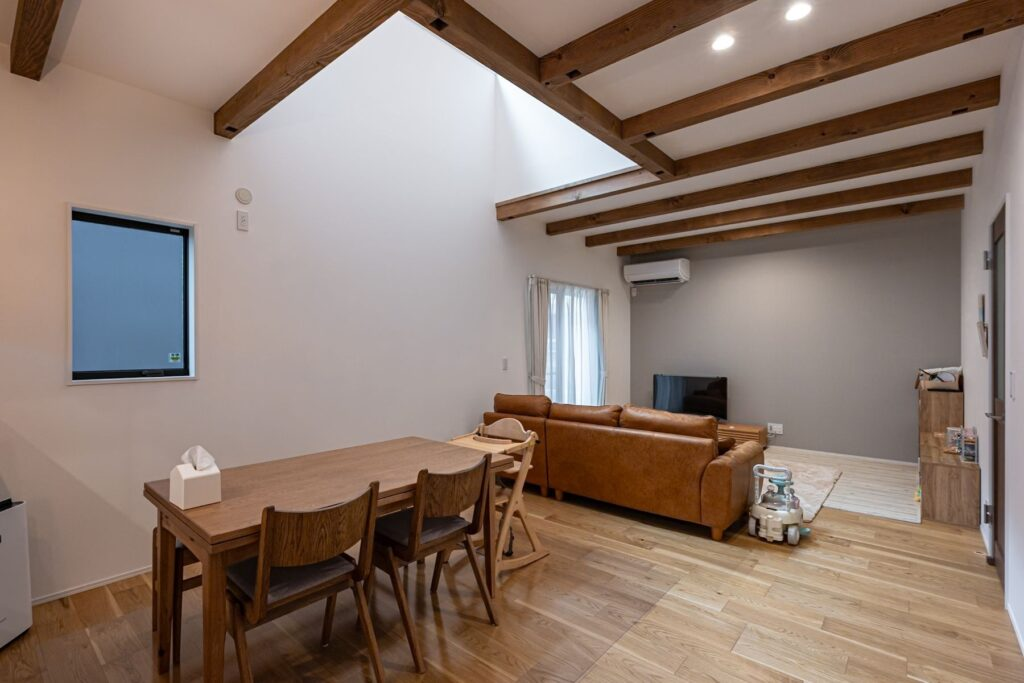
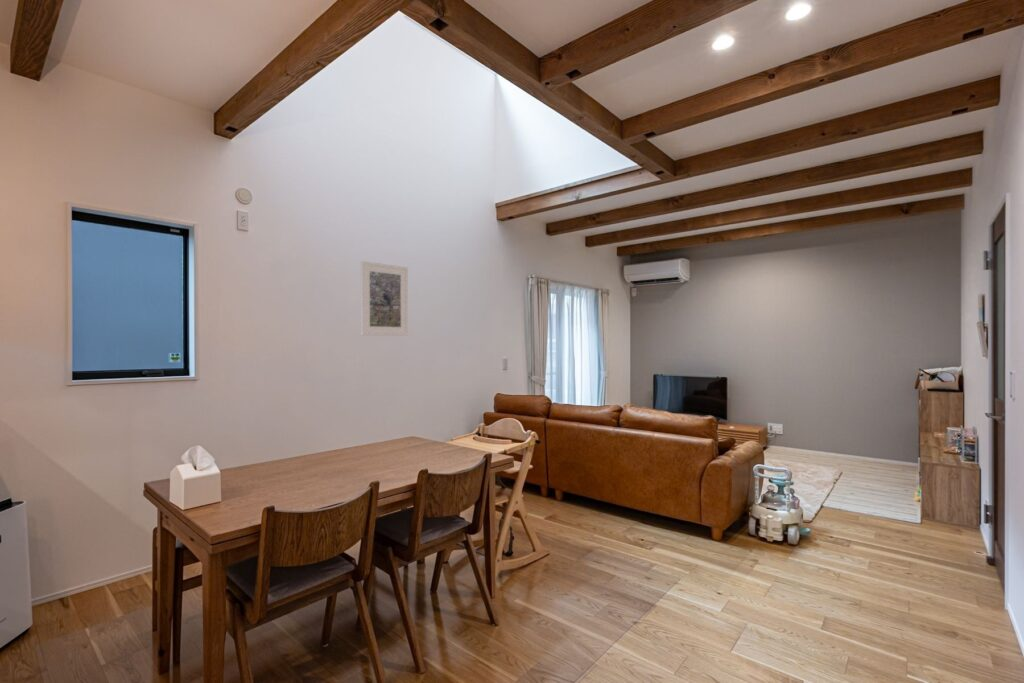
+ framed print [360,260,409,337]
